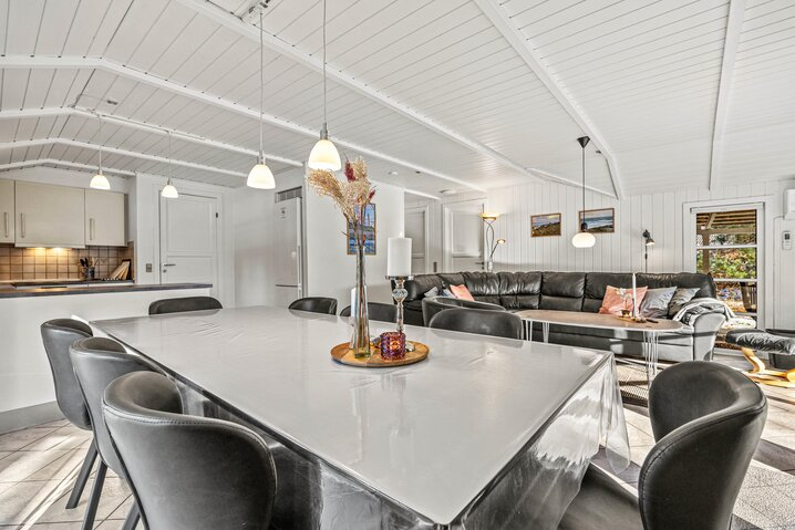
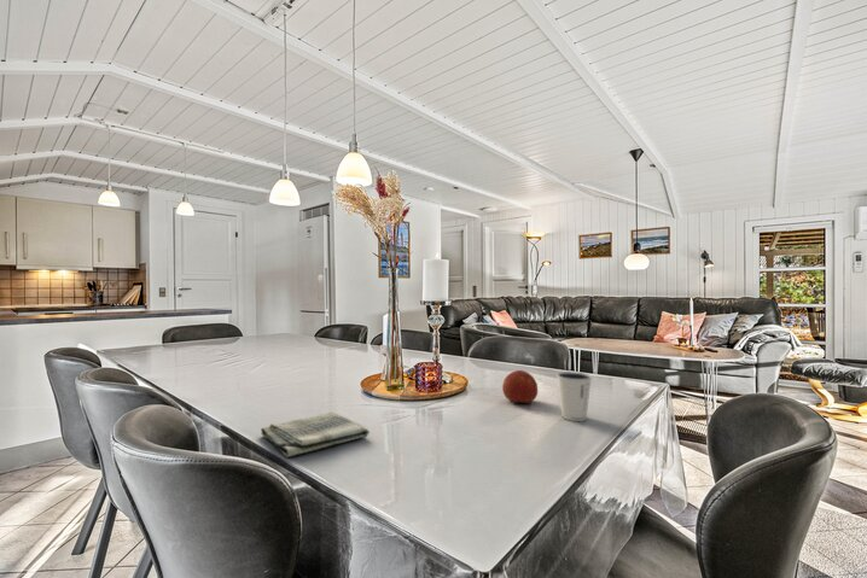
+ dish towel [260,411,371,459]
+ fruit [501,369,539,405]
+ dixie cup [555,370,593,422]
